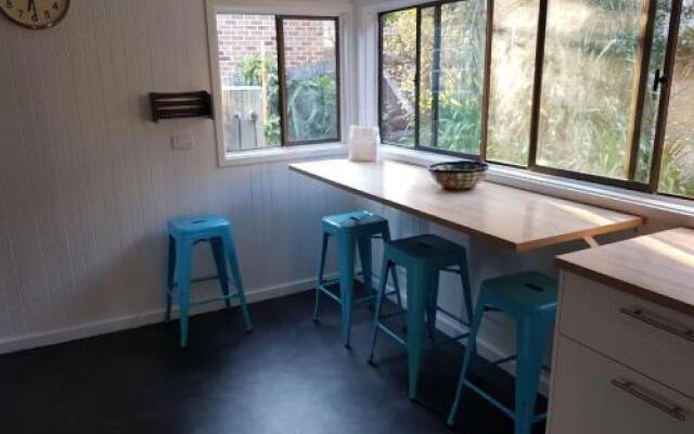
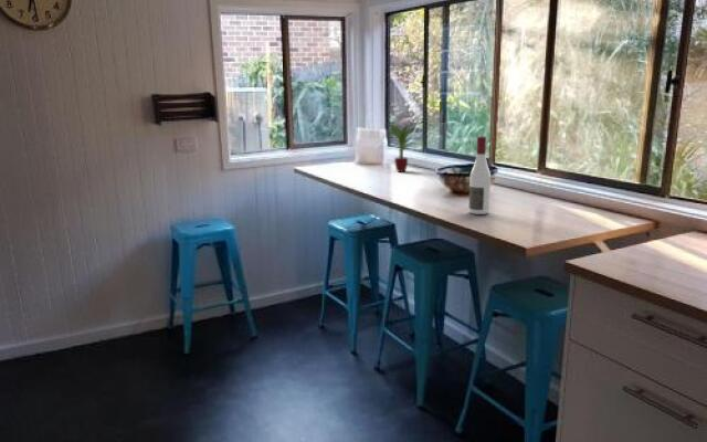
+ potted plant [386,122,419,173]
+ alcohol [467,136,492,215]
